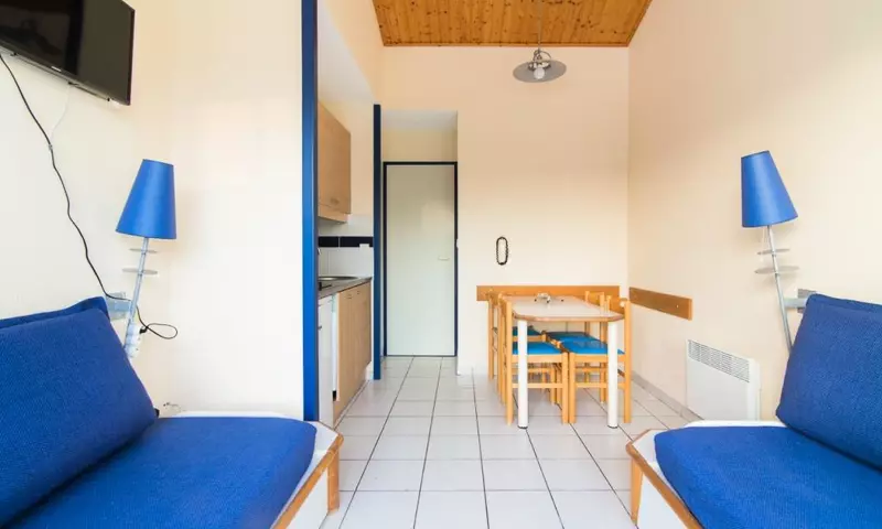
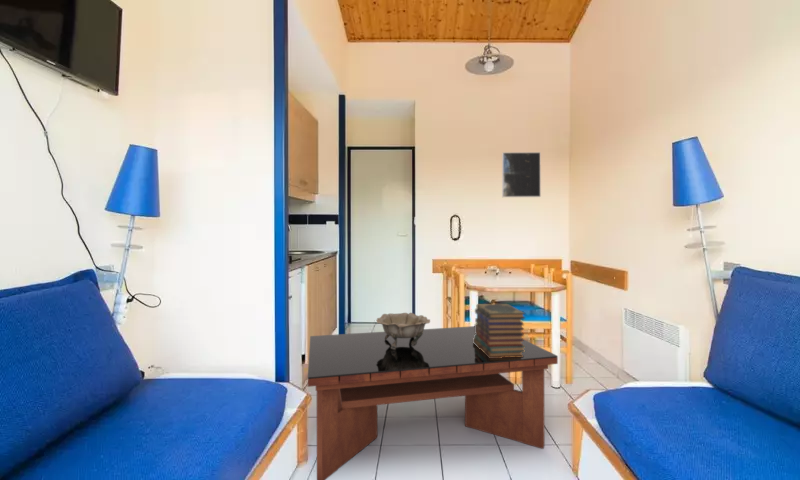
+ coffee table [307,325,559,480]
+ decorative bowl [375,312,431,350]
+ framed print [501,151,542,198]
+ book stack [473,303,526,358]
